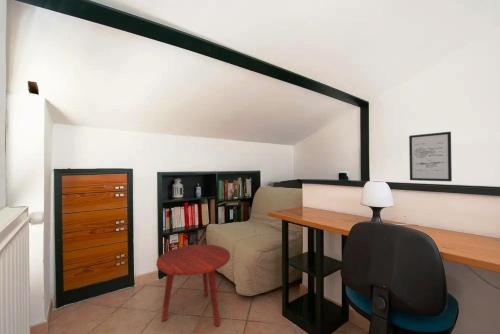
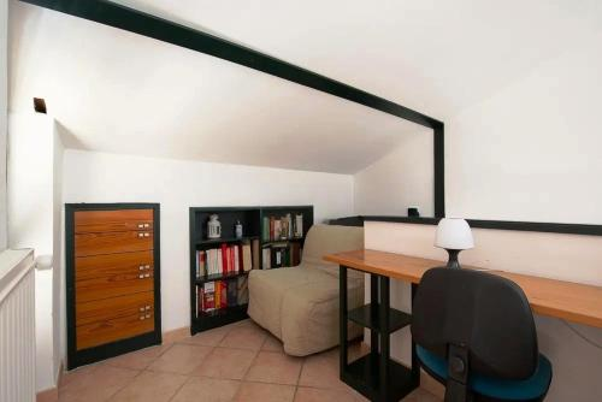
- side table [155,243,231,328]
- wall art [408,131,453,182]
